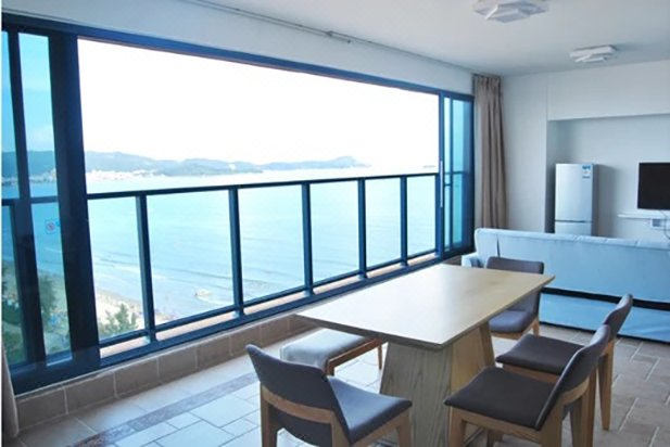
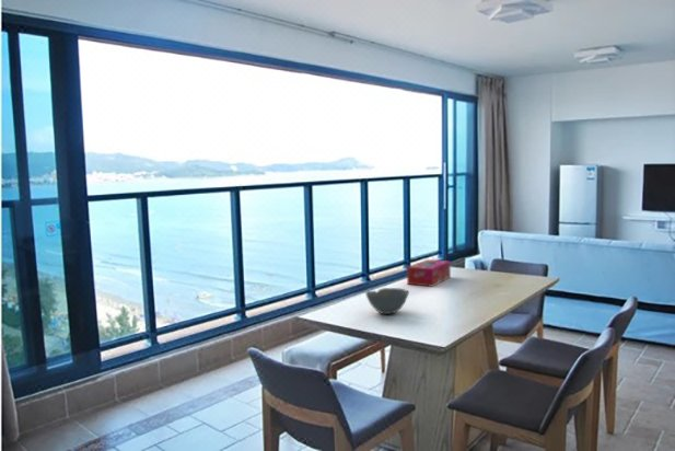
+ bowl [364,287,410,315]
+ tissue box [406,258,452,288]
